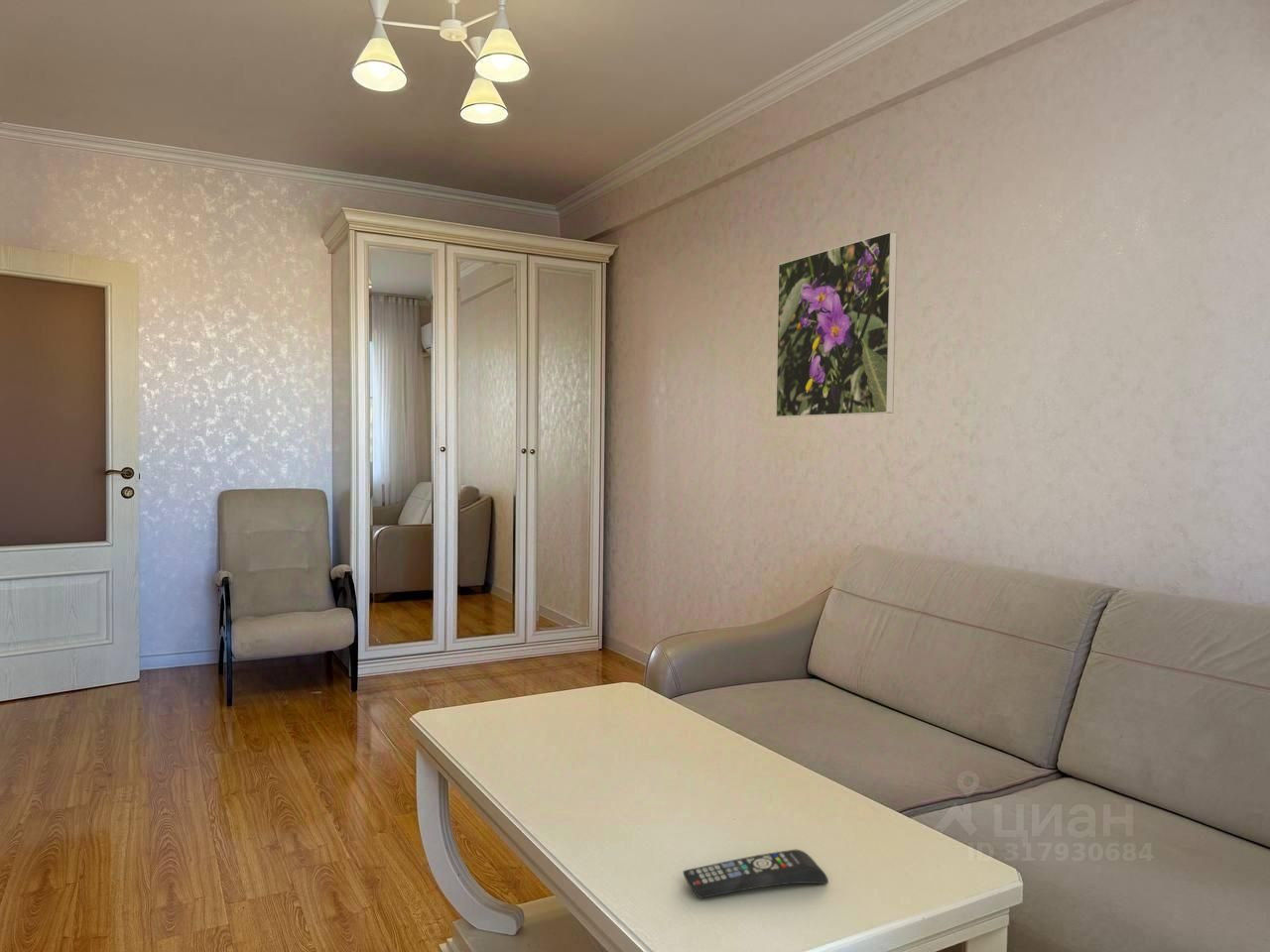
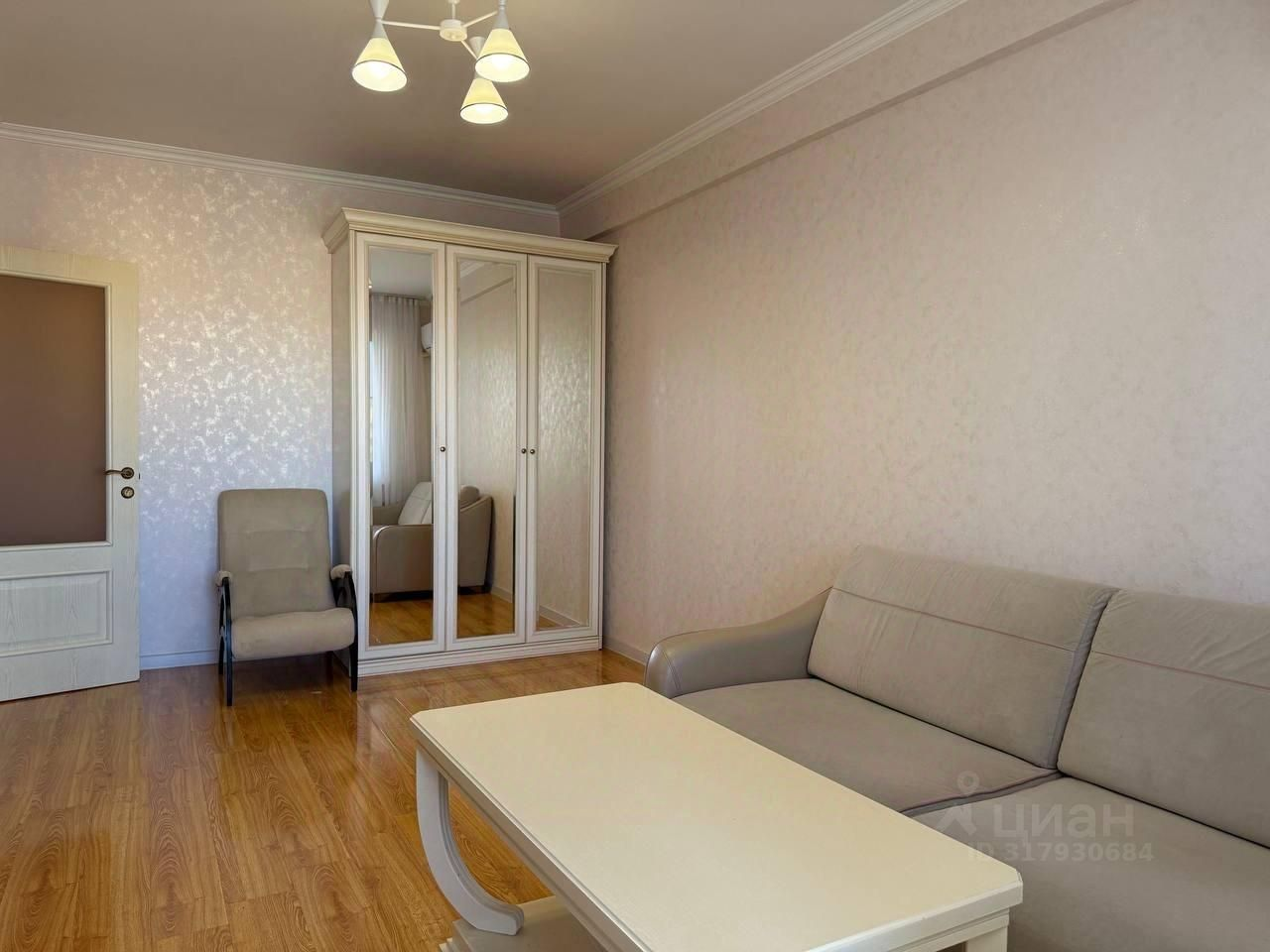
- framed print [775,230,898,418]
- remote control [682,849,829,899]
